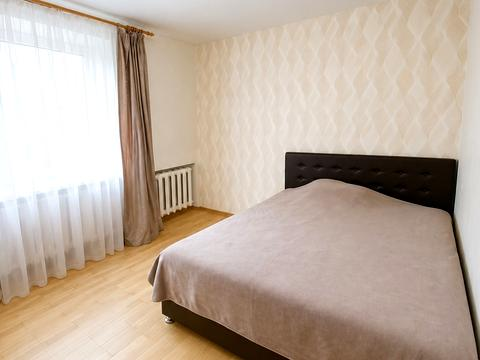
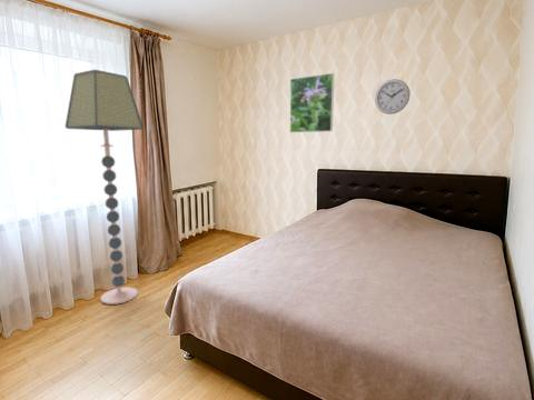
+ floor lamp [65,69,145,306]
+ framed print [289,72,335,133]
+ wall clock [374,78,412,116]
